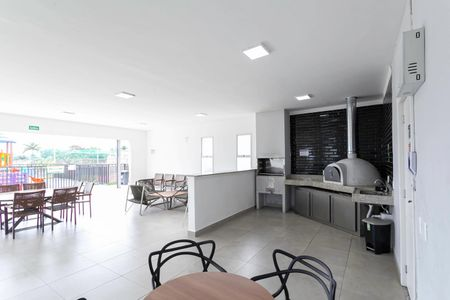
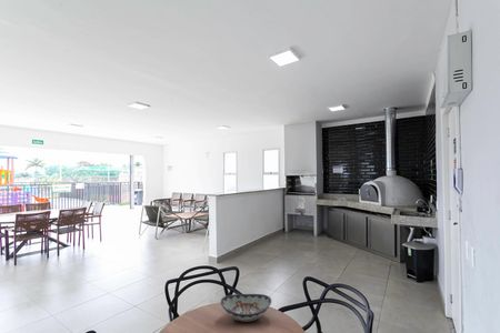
+ decorative bowl [220,293,272,323]
